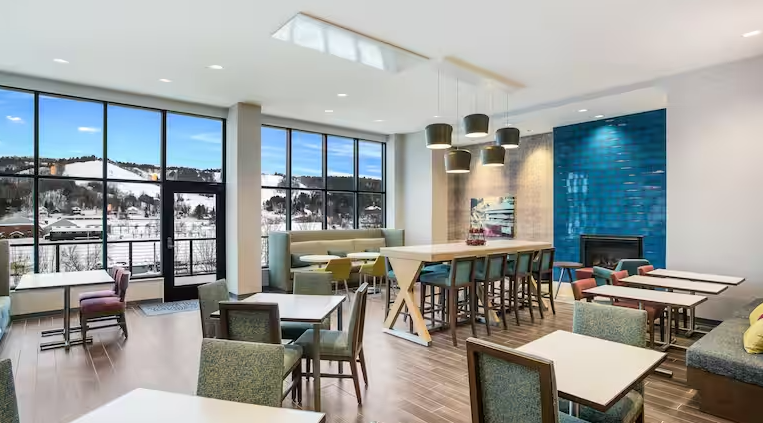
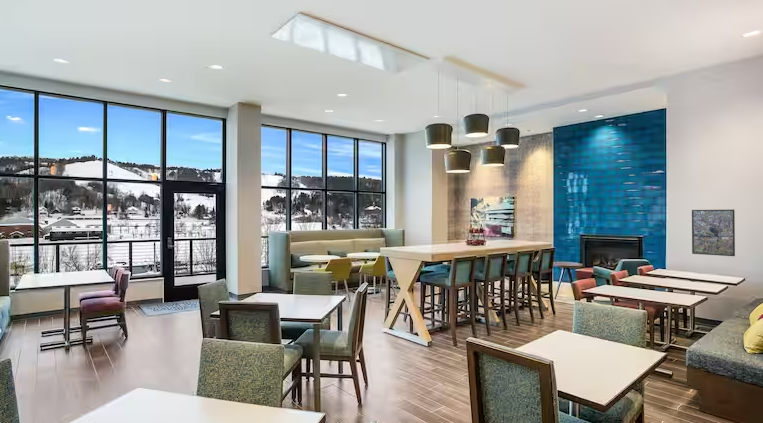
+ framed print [691,209,736,257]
